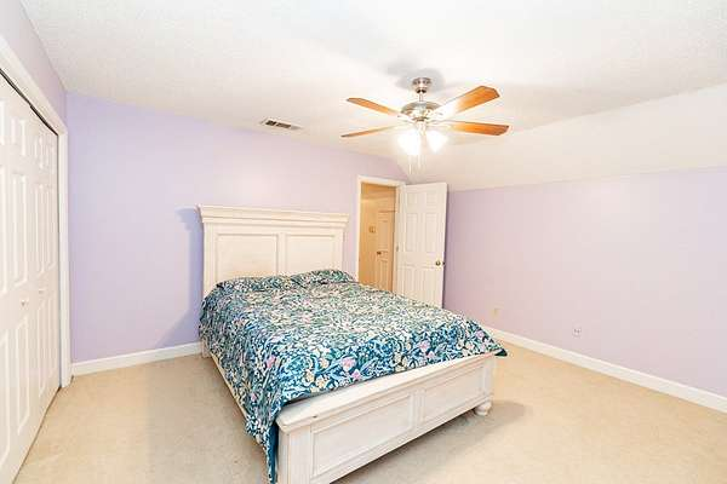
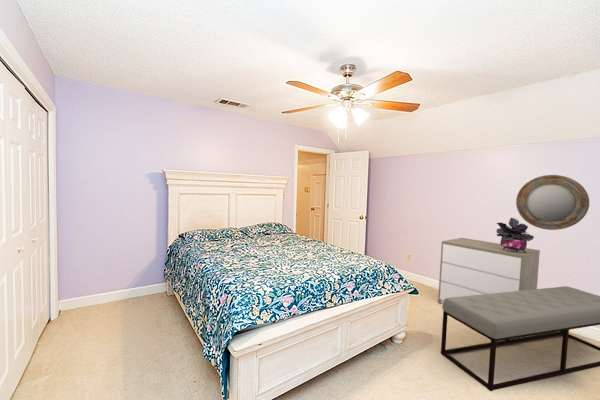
+ home mirror [515,174,590,231]
+ dresser [437,237,541,305]
+ bench [440,285,600,392]
+ potted plant [496,217,535,253]
